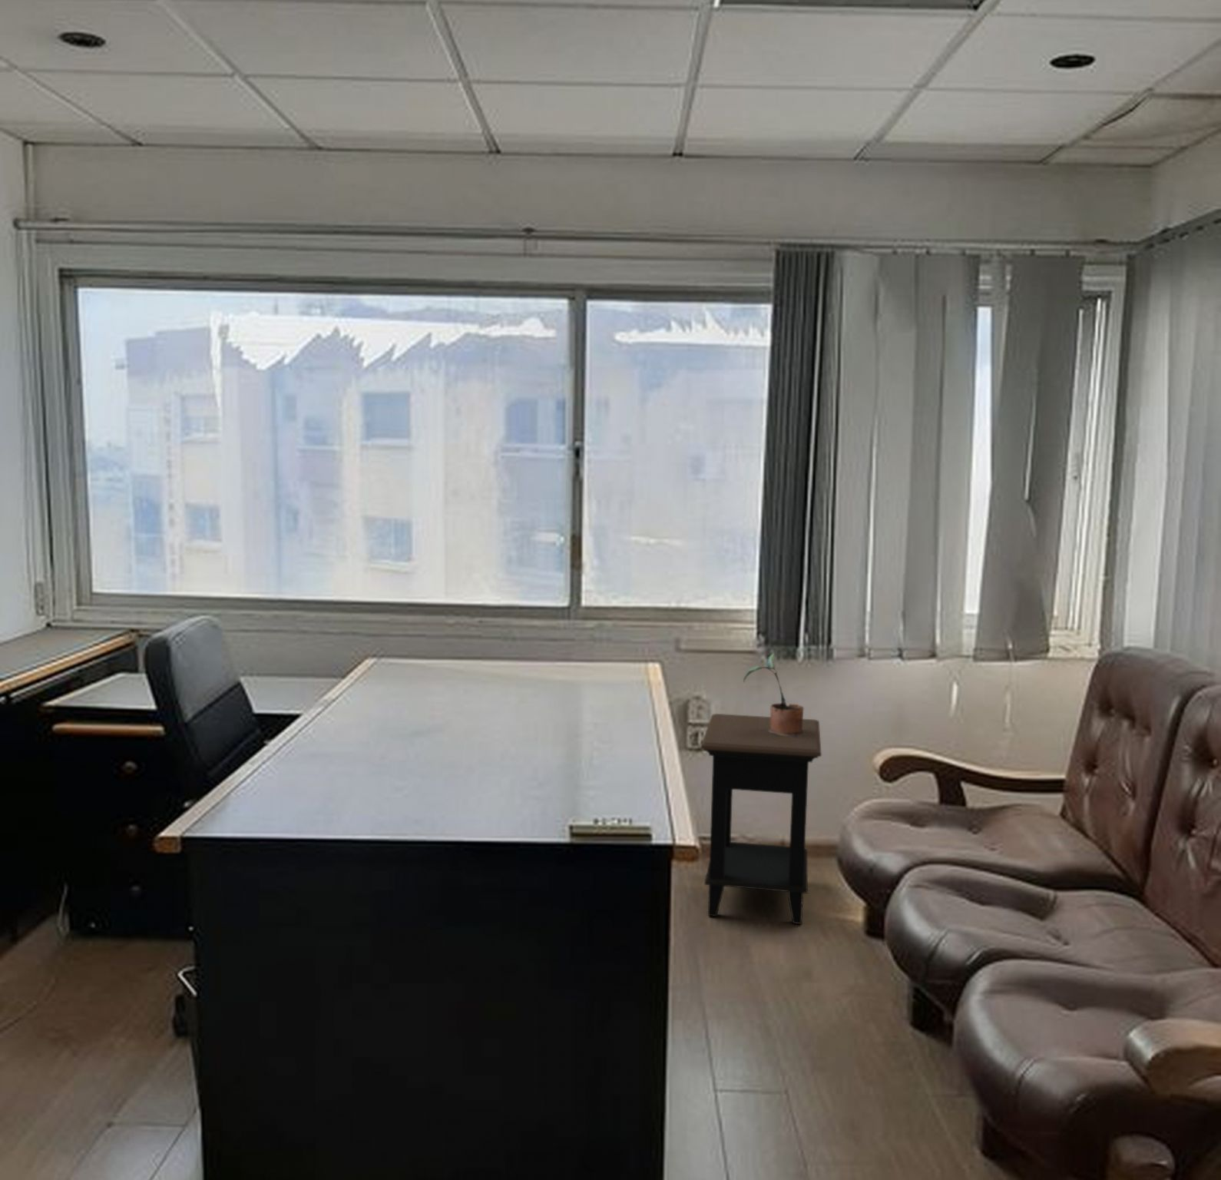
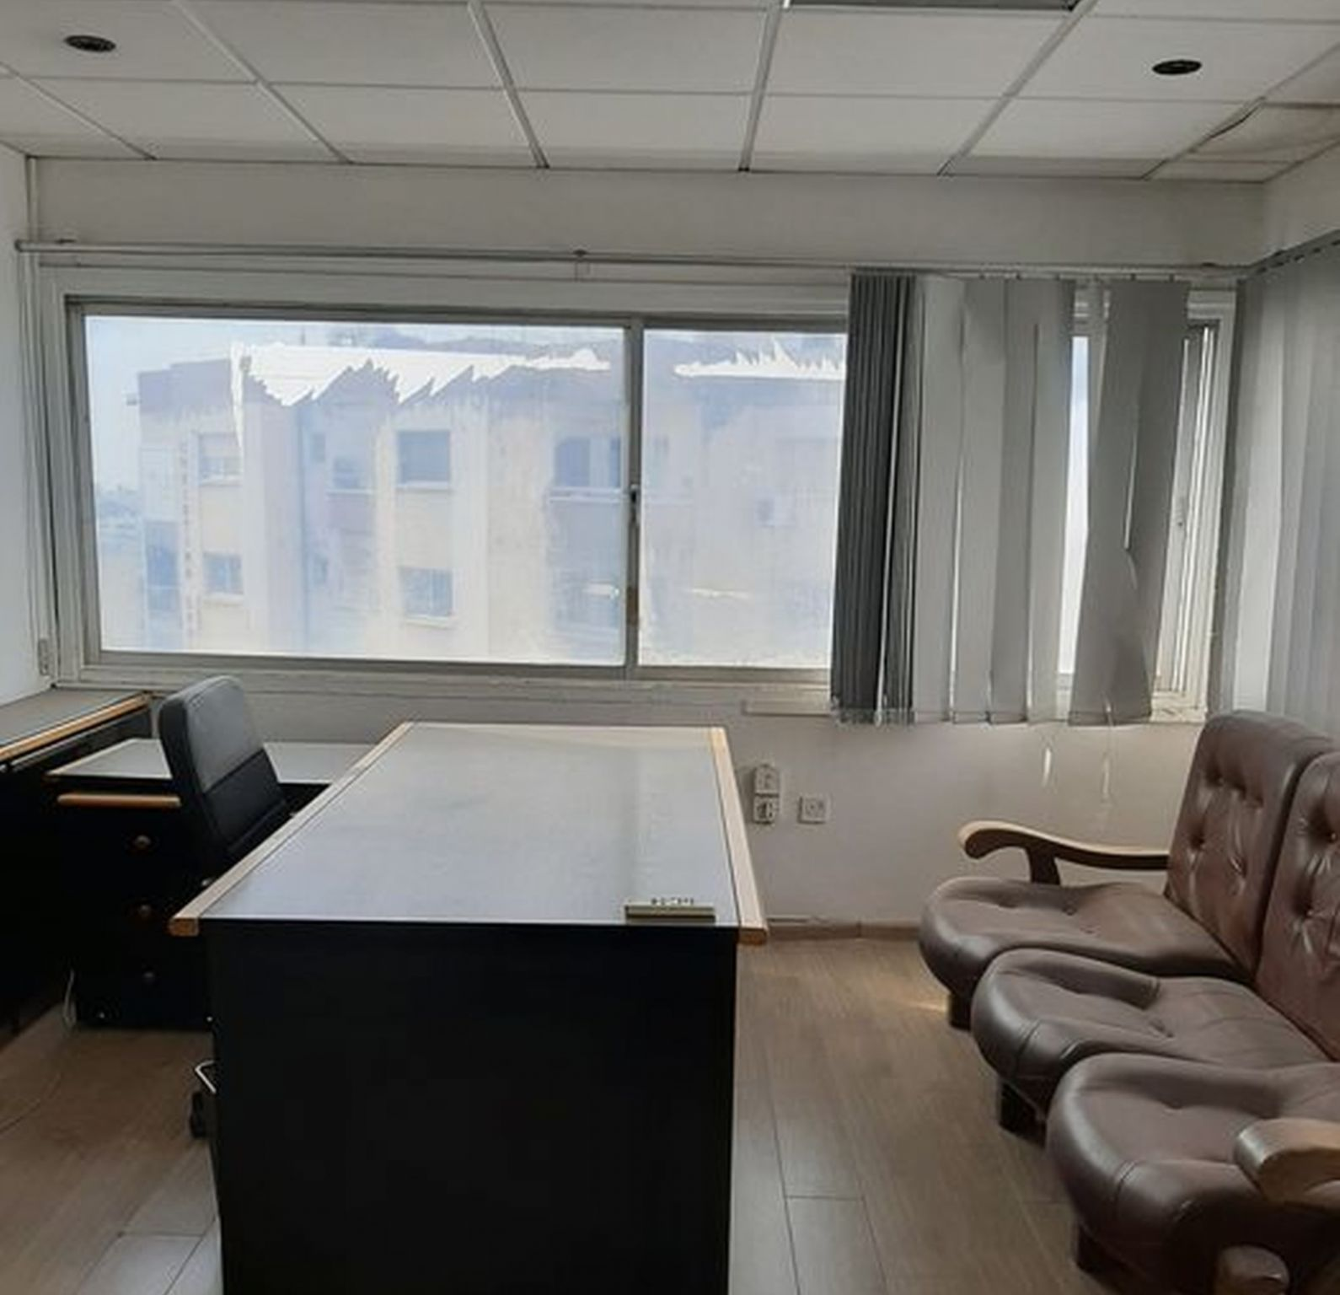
- side table [700,713,822,925]
- potted plant [742,649,805,737]
